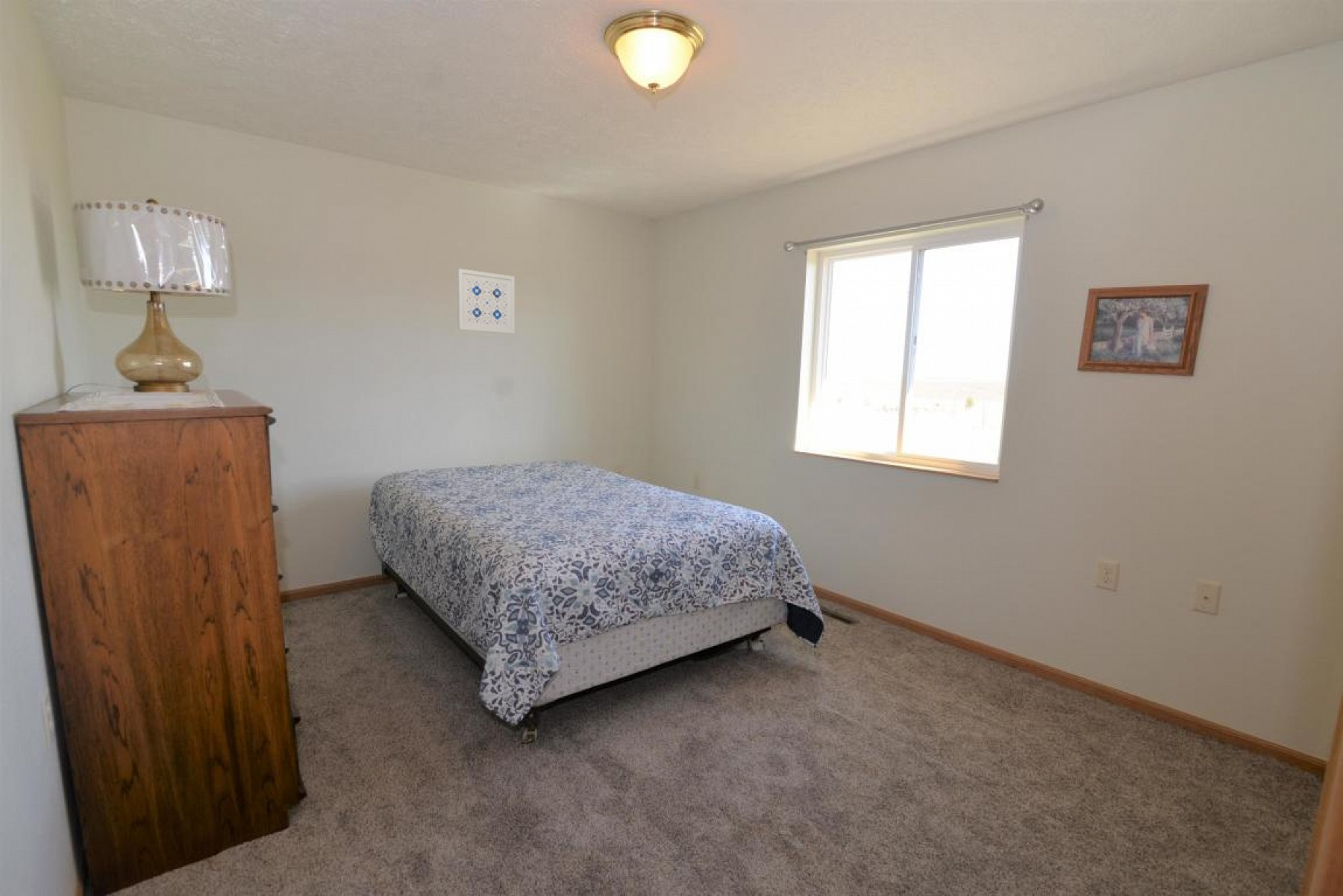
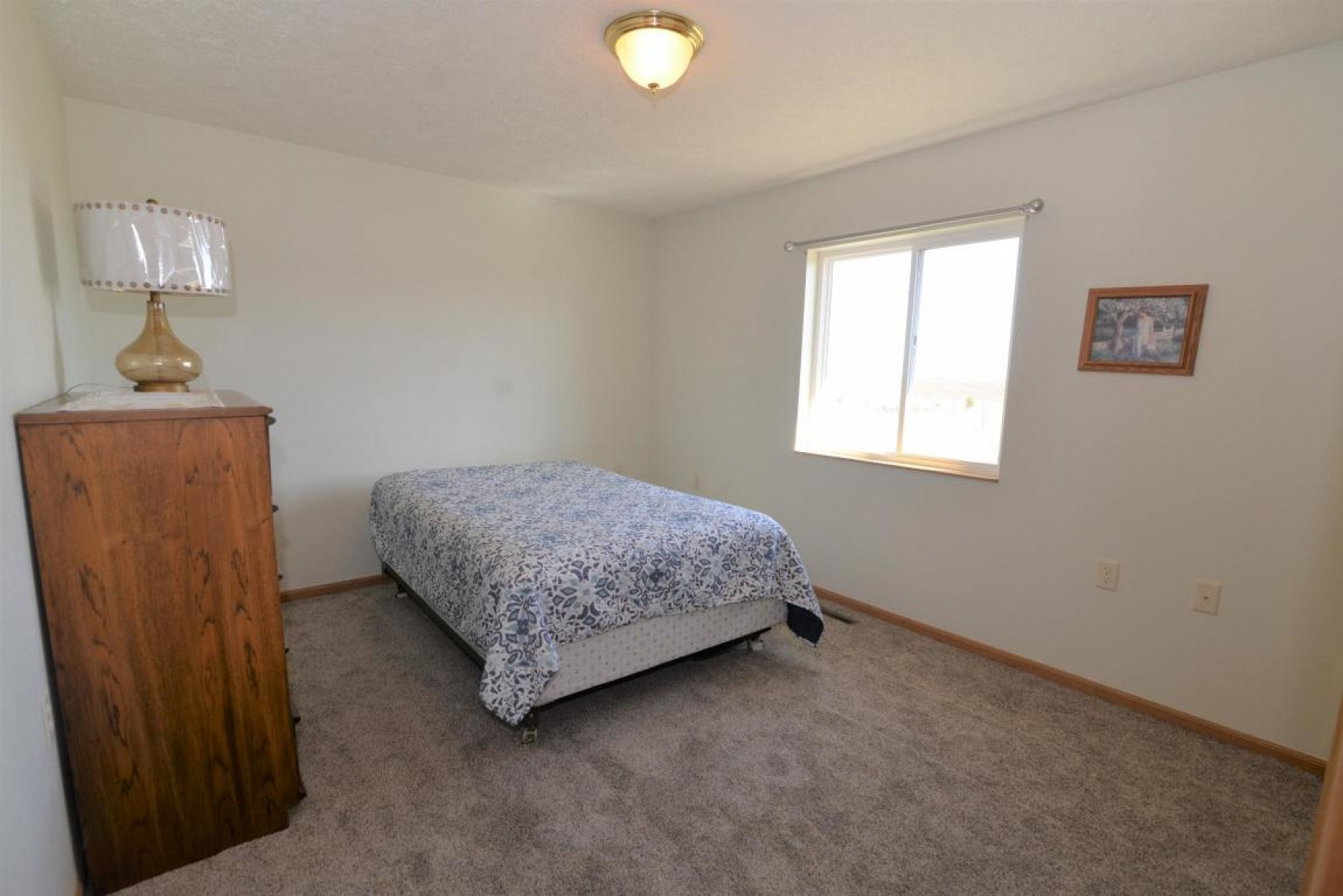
- wall art [457,268,516,334]
